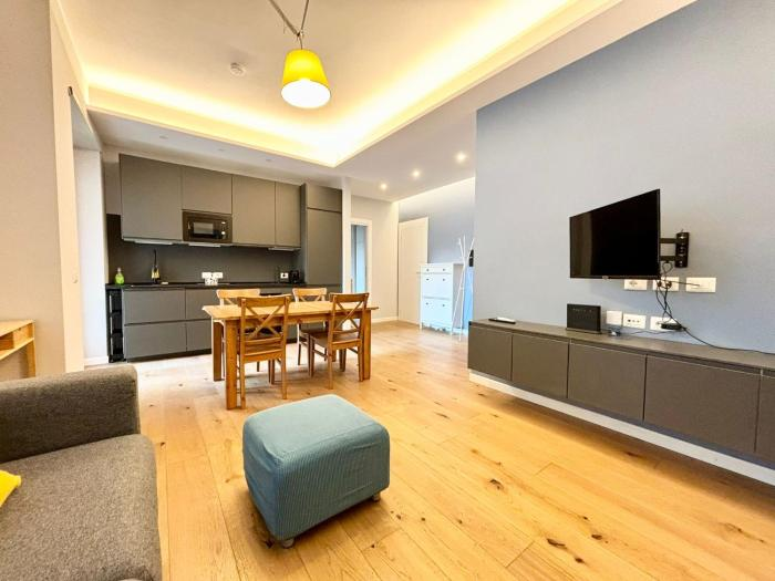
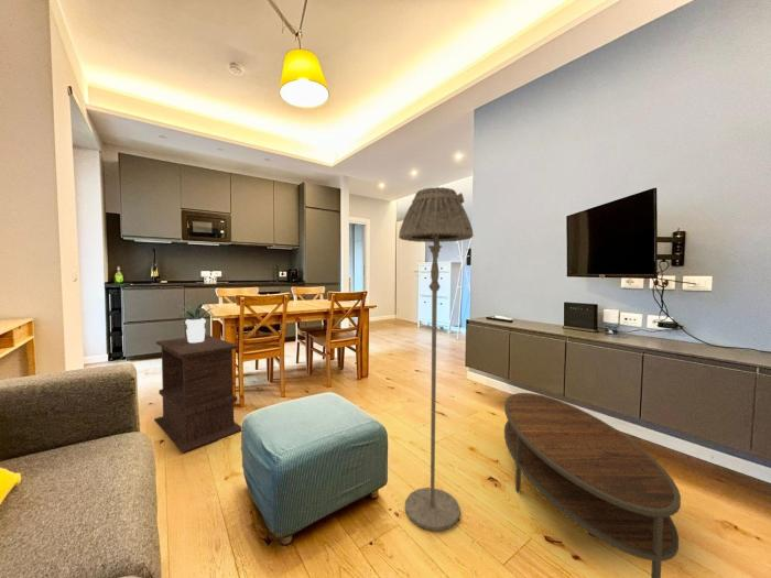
+ floor lamp [398,186,475,532]
+ coffee table [503,392,682,578]
+ side table [153,334,242,454]
+ potted plant [167,302,221,342]
